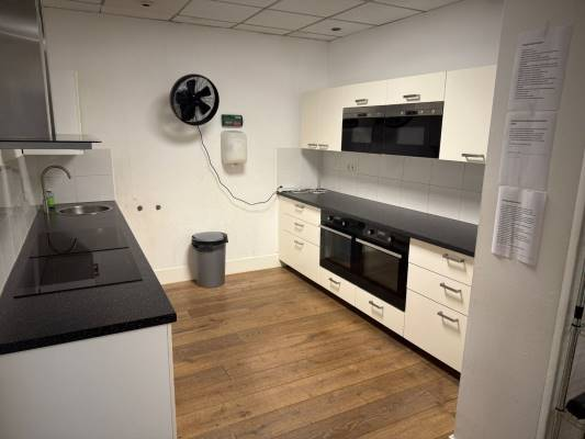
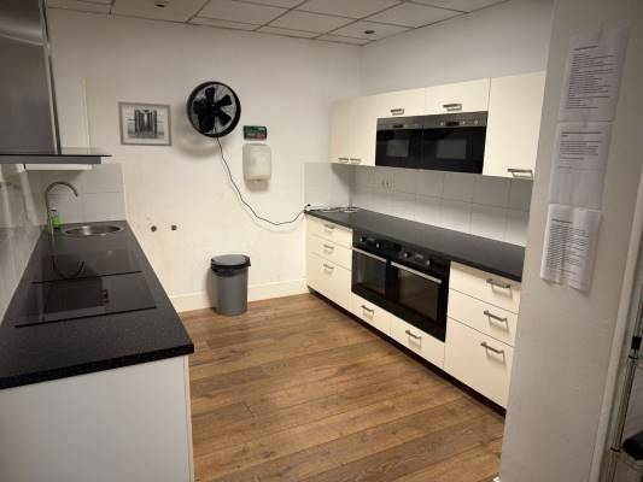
+ wall art [117,100,174,148]
